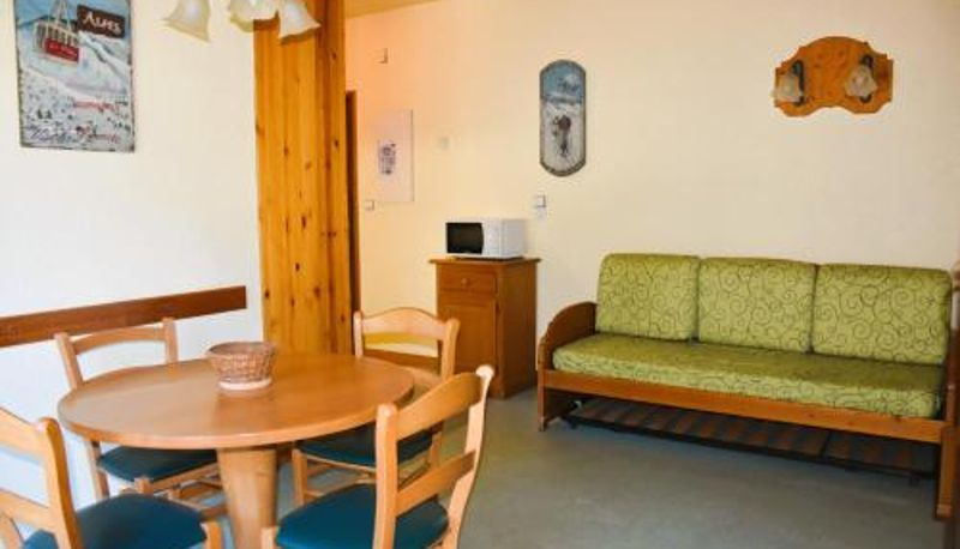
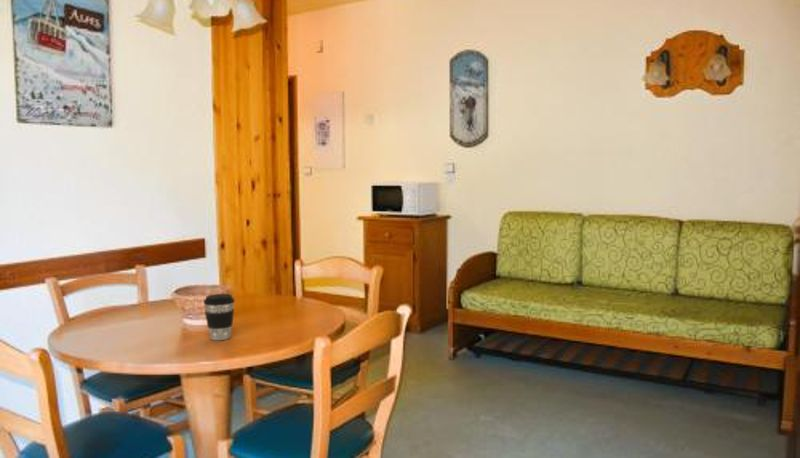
+ coffee cup [203,293,236,341]
